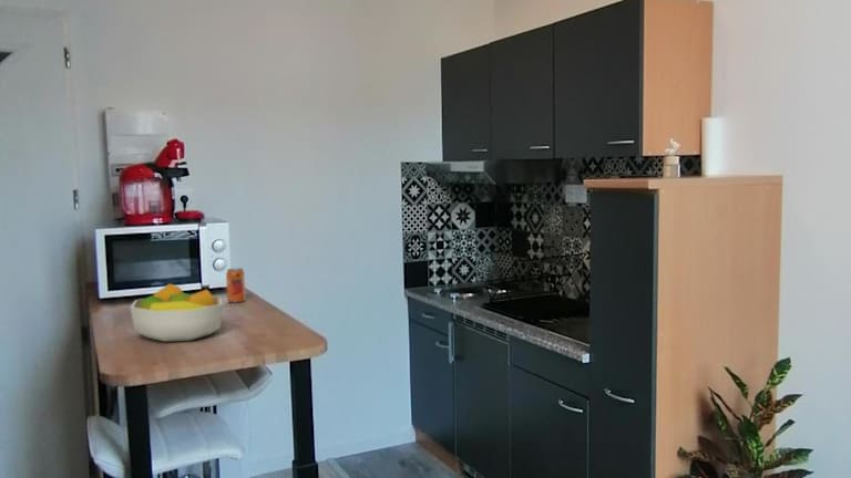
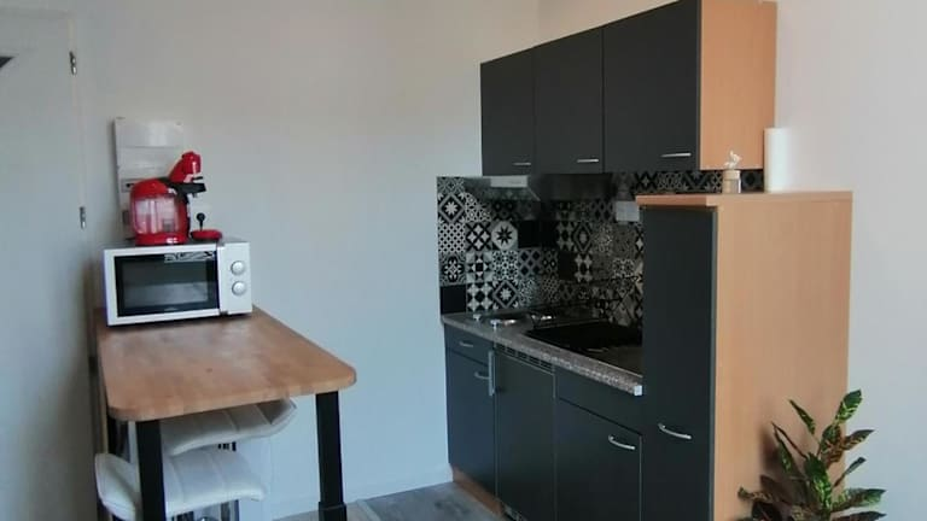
- beverage can [225,267,246,303]
- fruit bowl [130,282,223,343]
